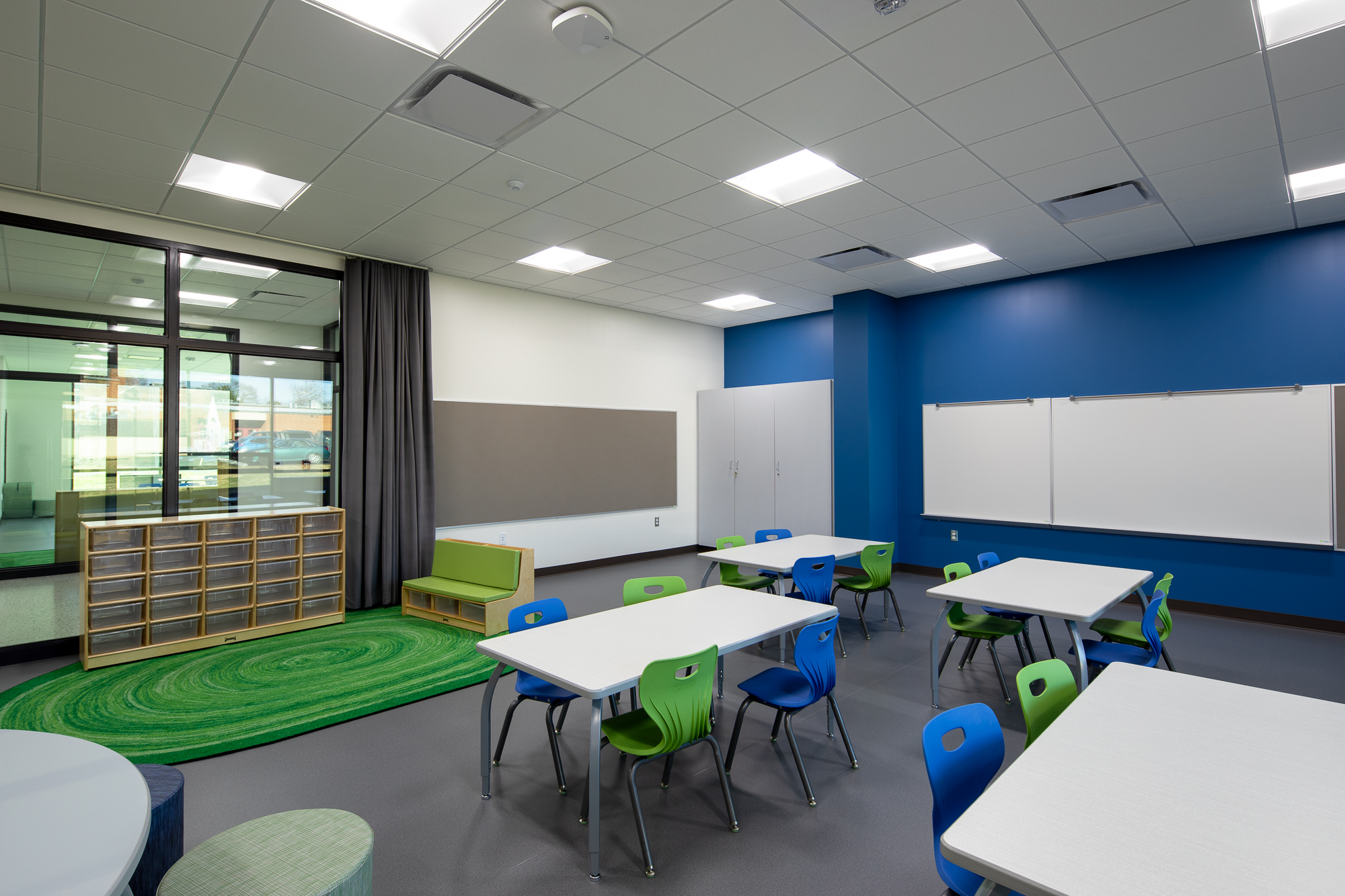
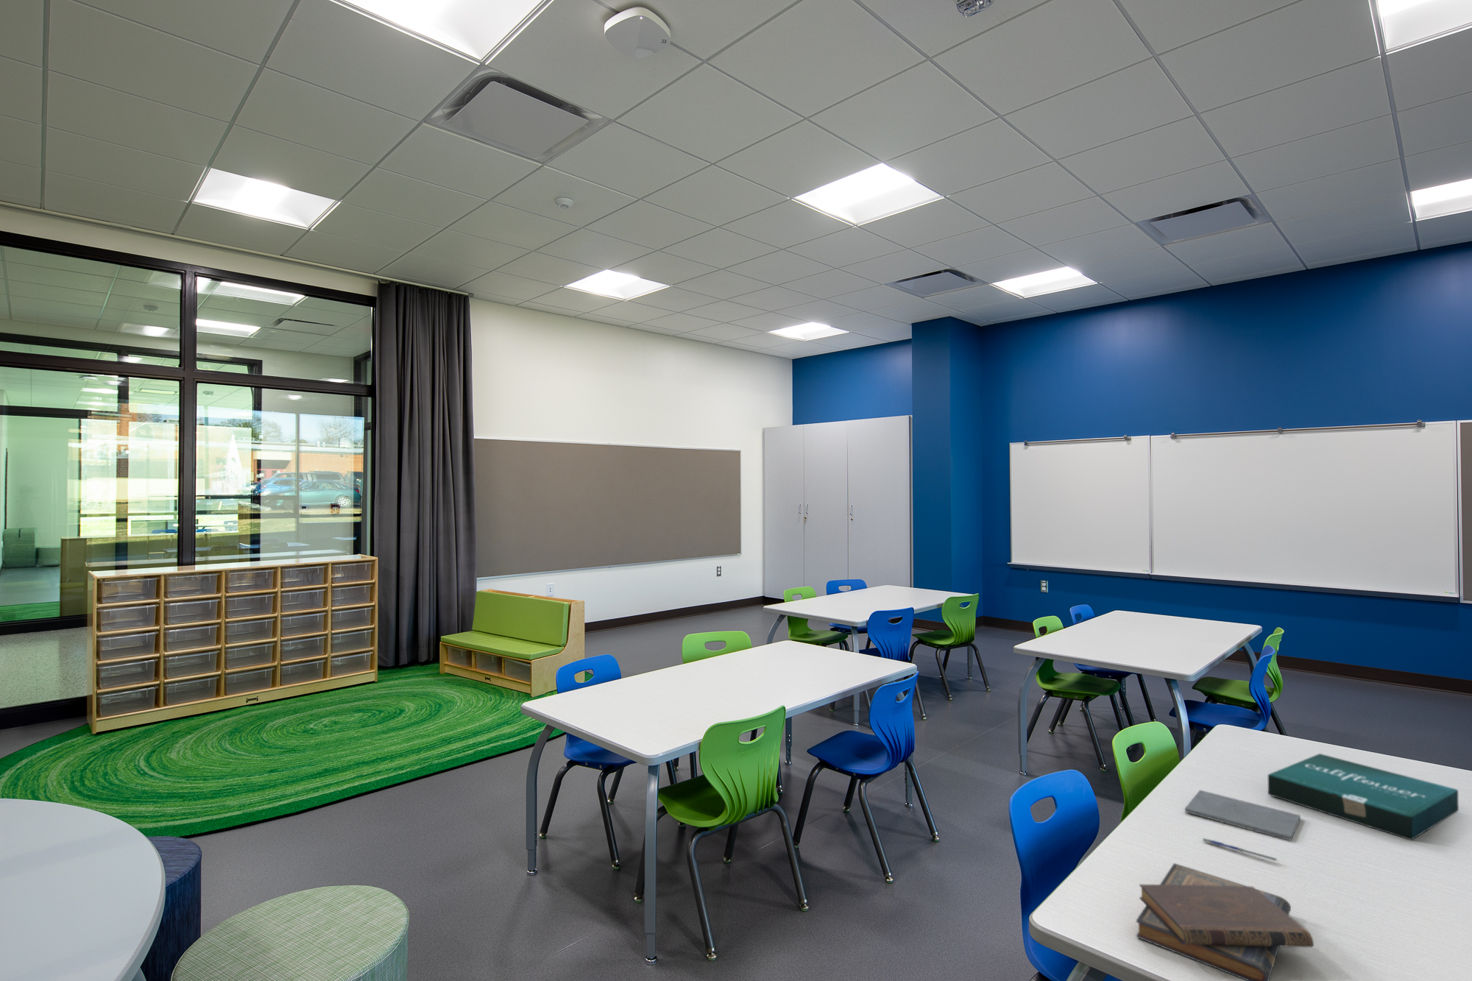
+ pen [1202,838,1279,863]
+ pizza box [1267,753,1460,841]
+ notepad [1184,789,1301,842]
+ diary [1136,863,1314,981]
